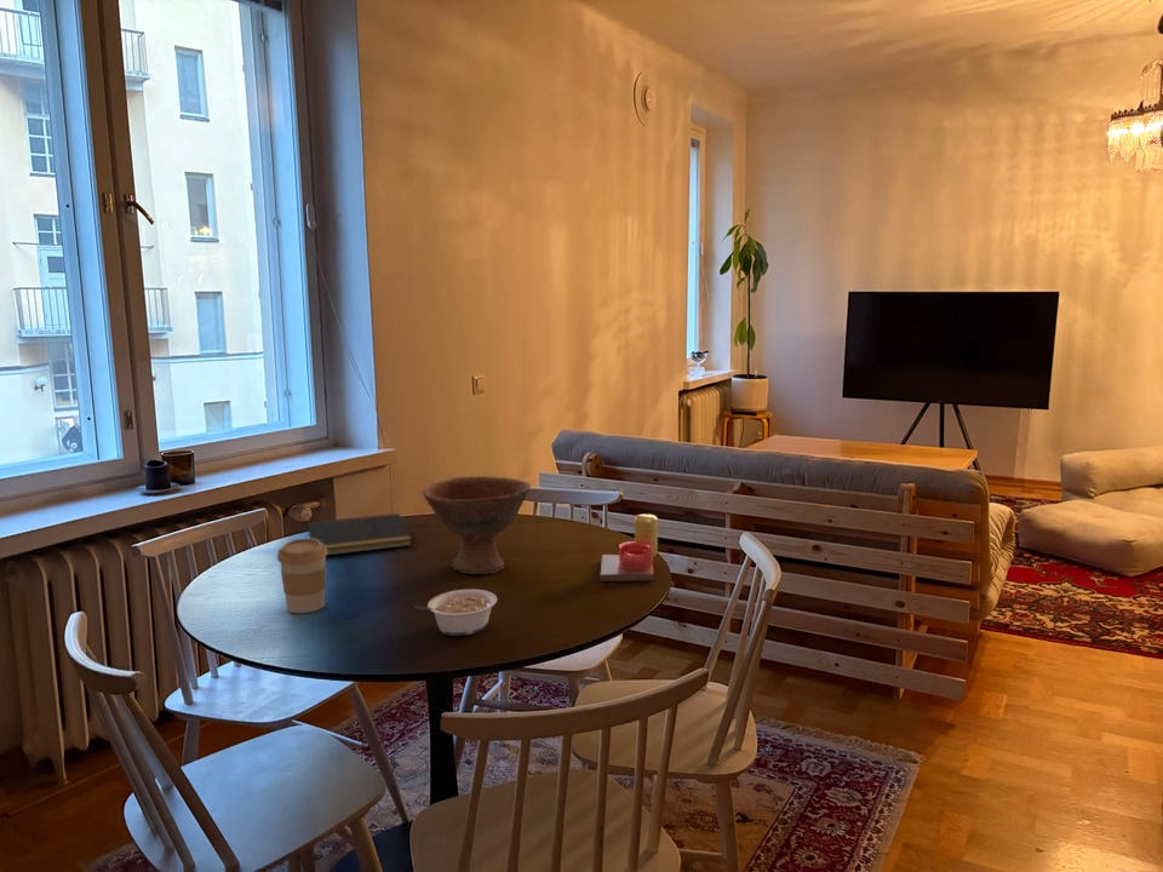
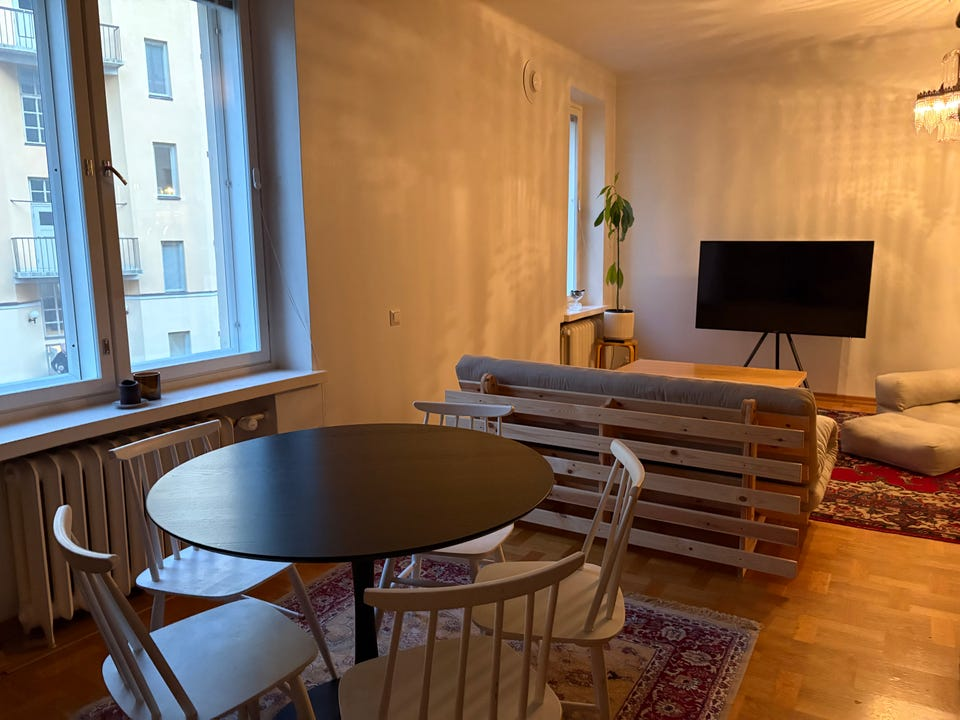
- notepad [304,512,413,557]
- candle [598,514,659,583]
- coffee cup [276,538,327,614]
- bowl [422,475,532,575]
- legume [413,589,498,637]
